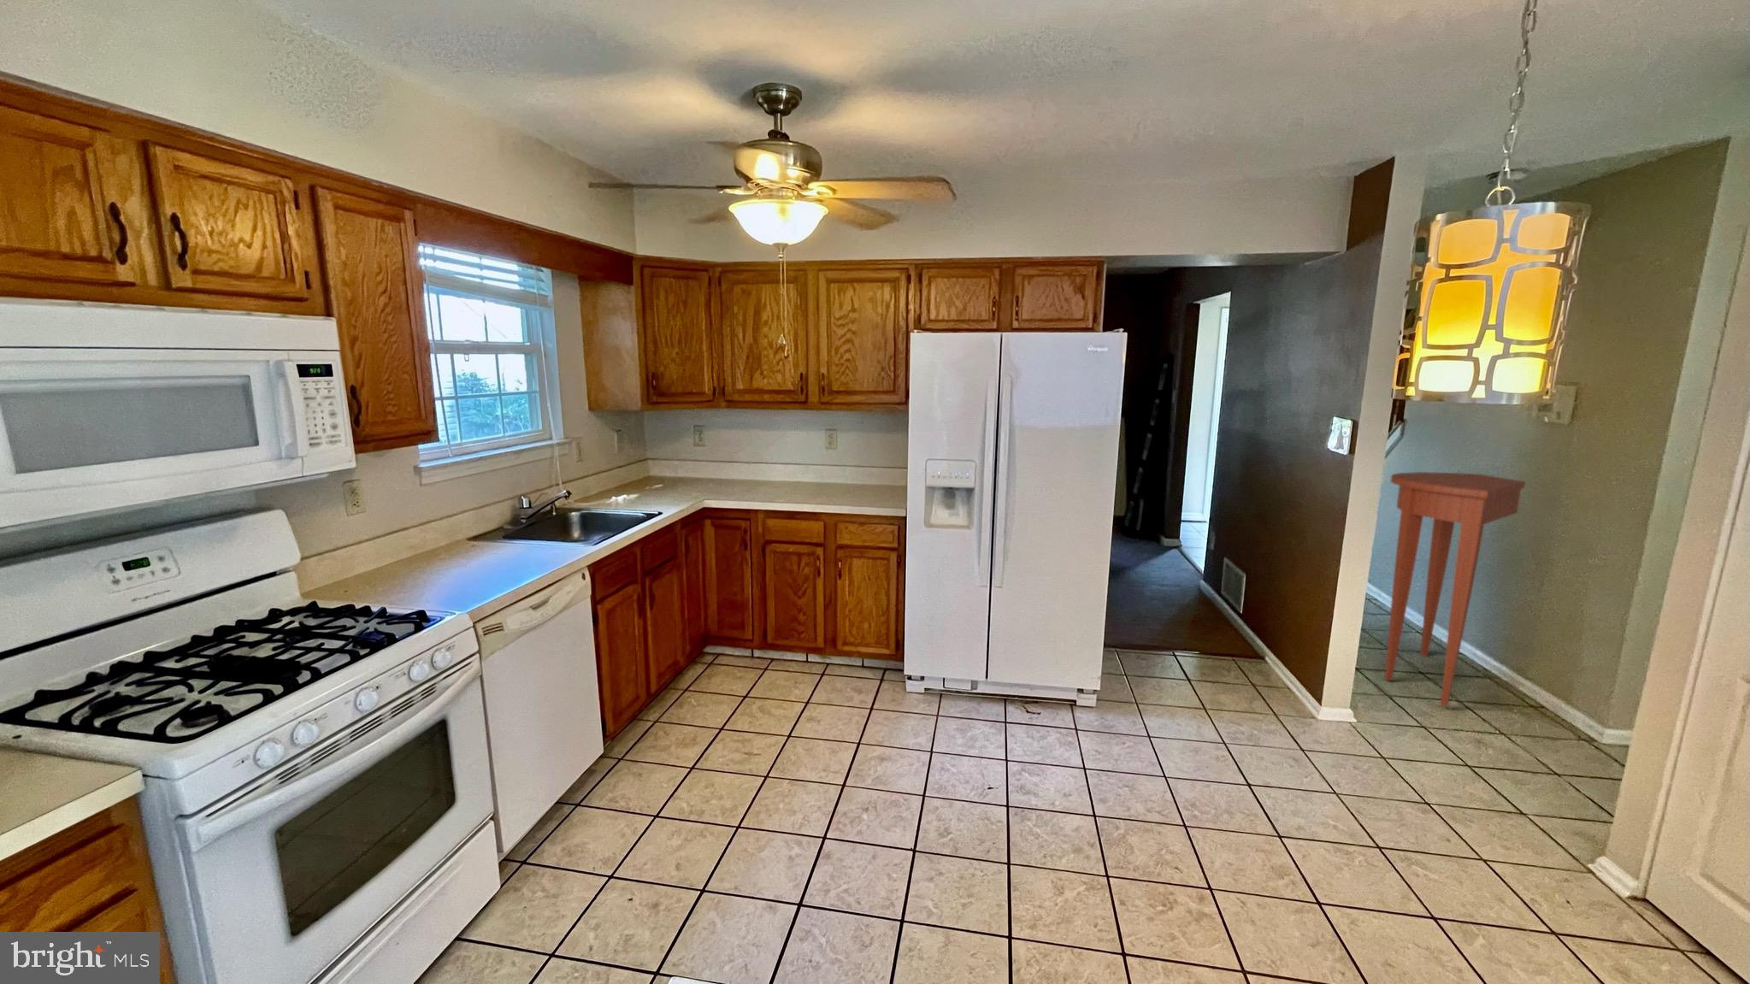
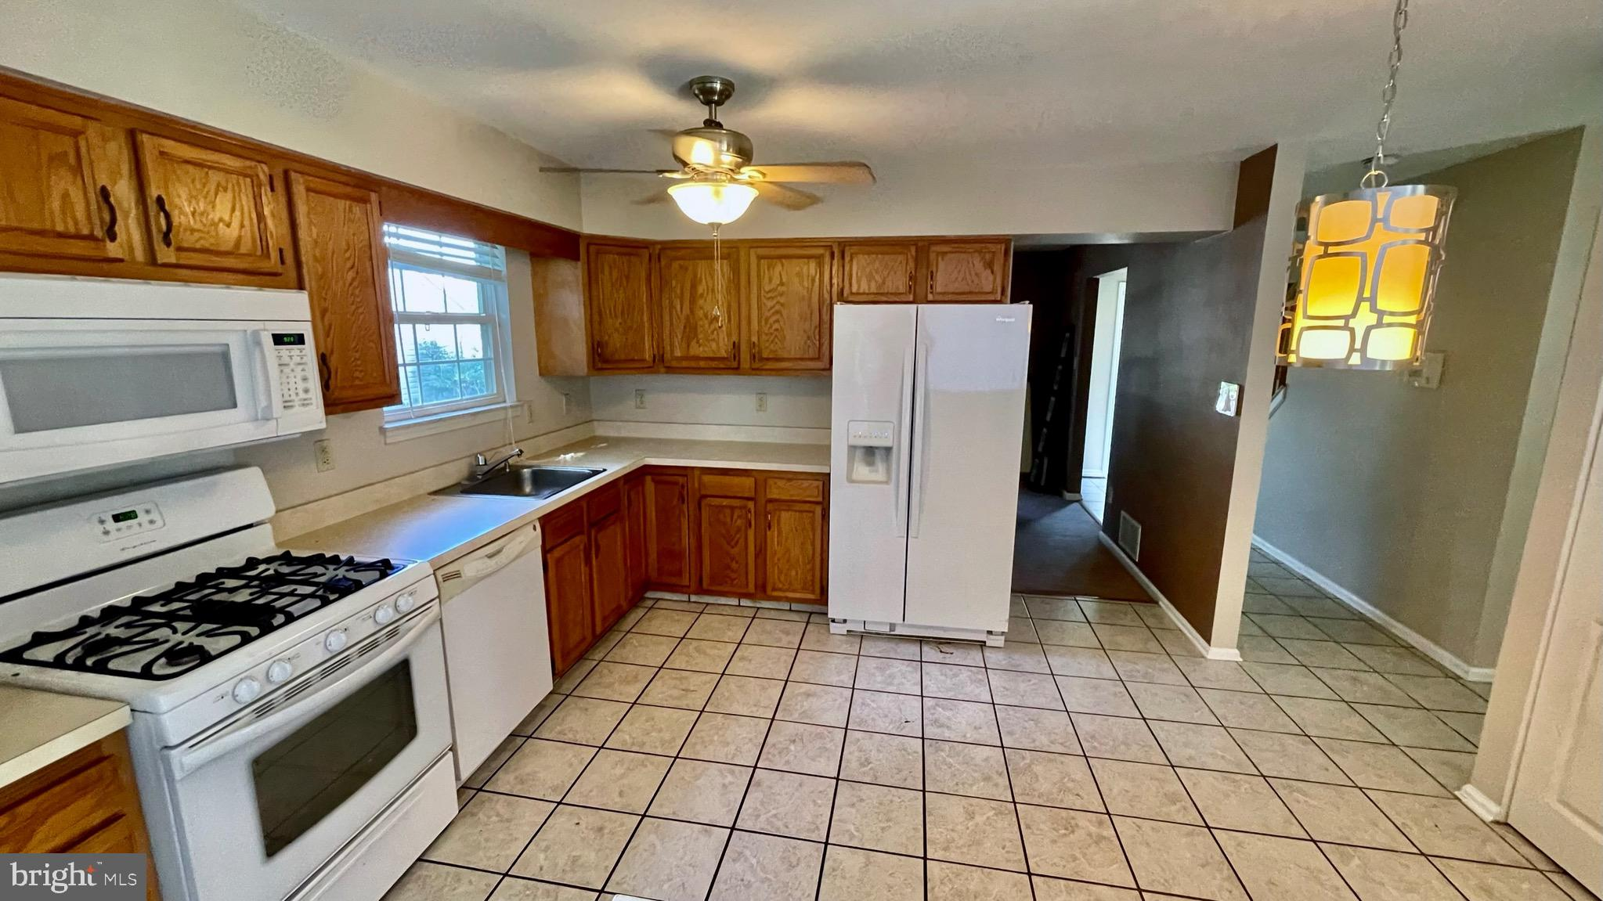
- console table [1385,471,1526,708]
